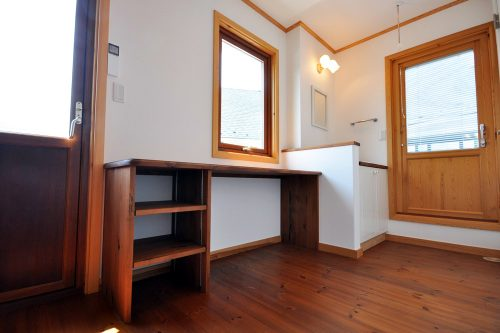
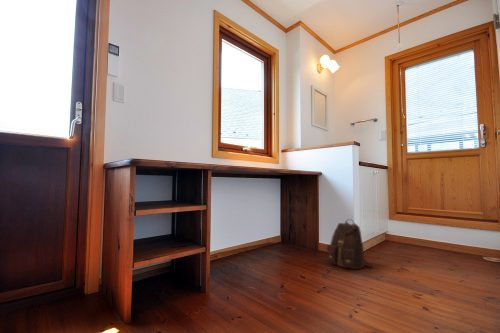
+ backpack [326,218,374,270]
